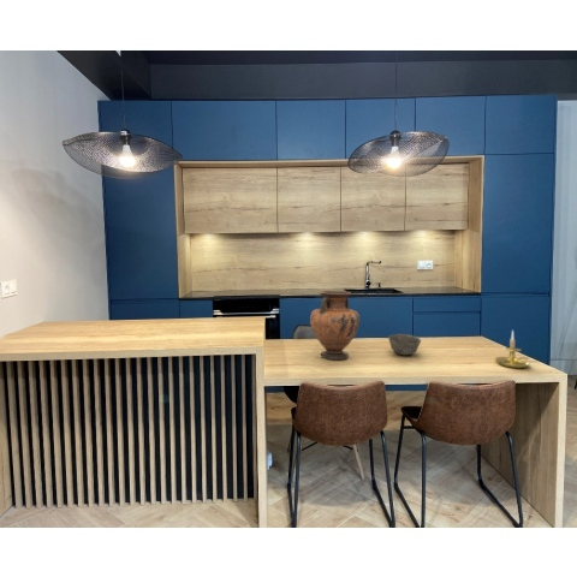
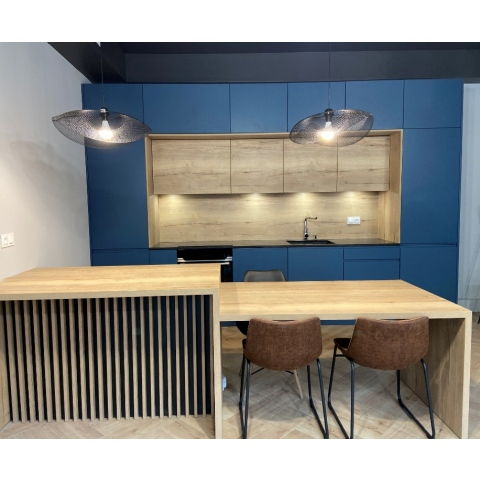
- bowl [387,333,422,356]
- candle holder [494,329,531,369]
- vase [309,290,361,361]
